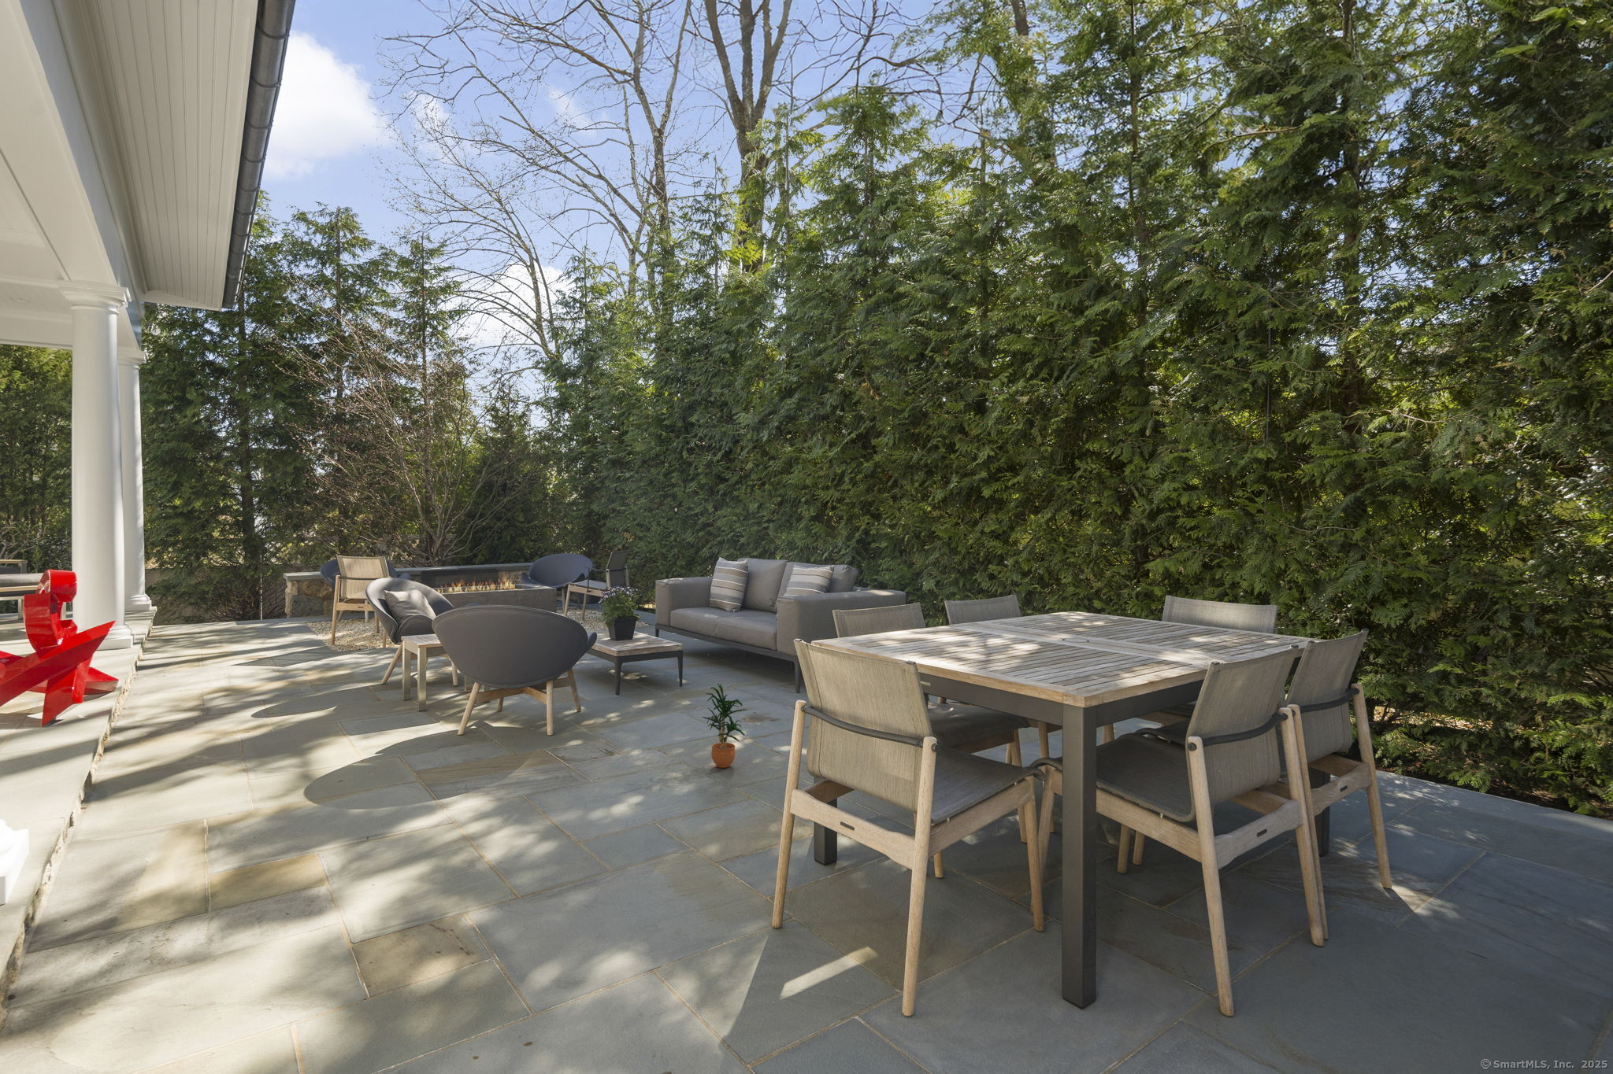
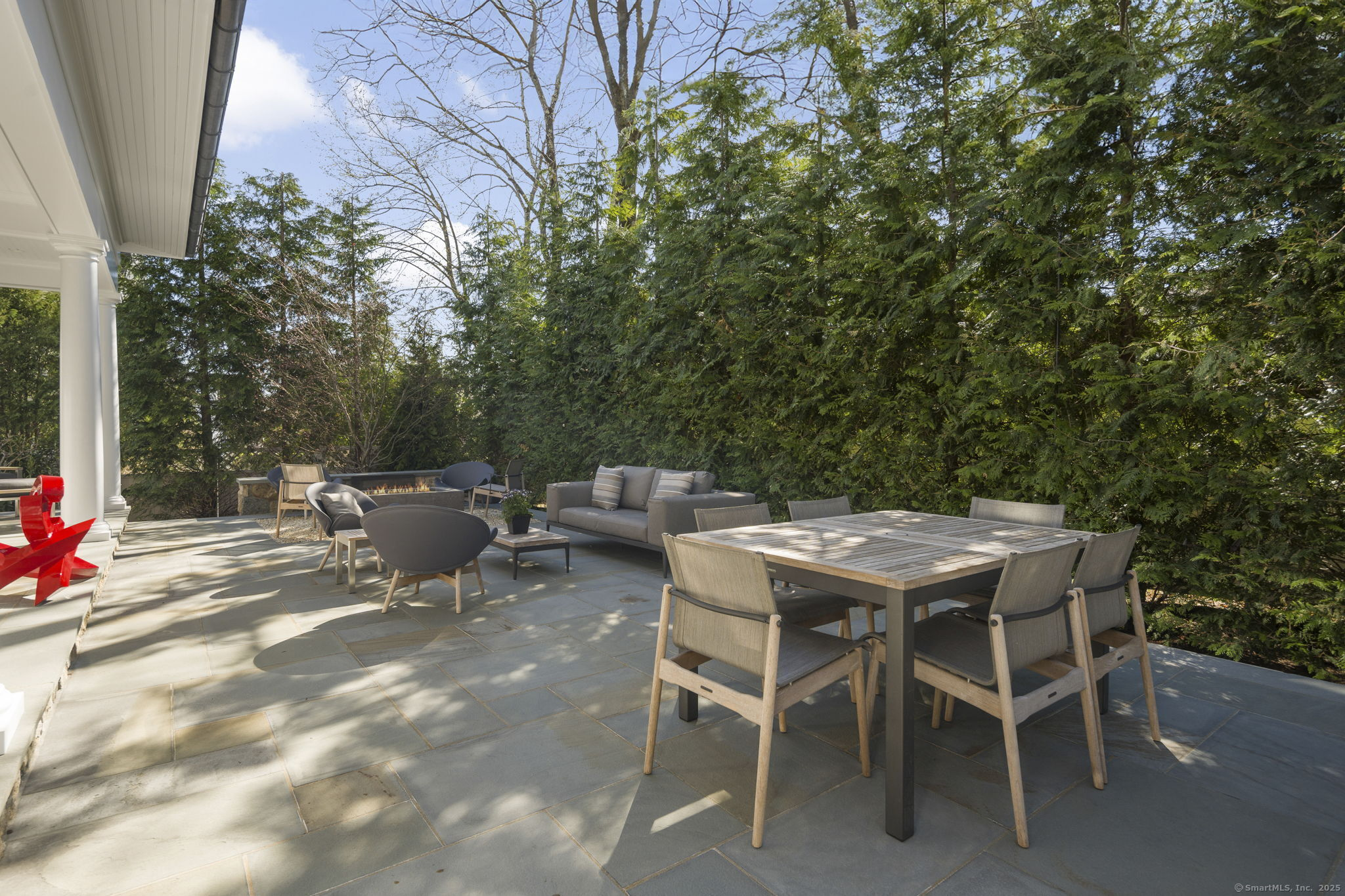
- potted plant [700,683,750,768]
